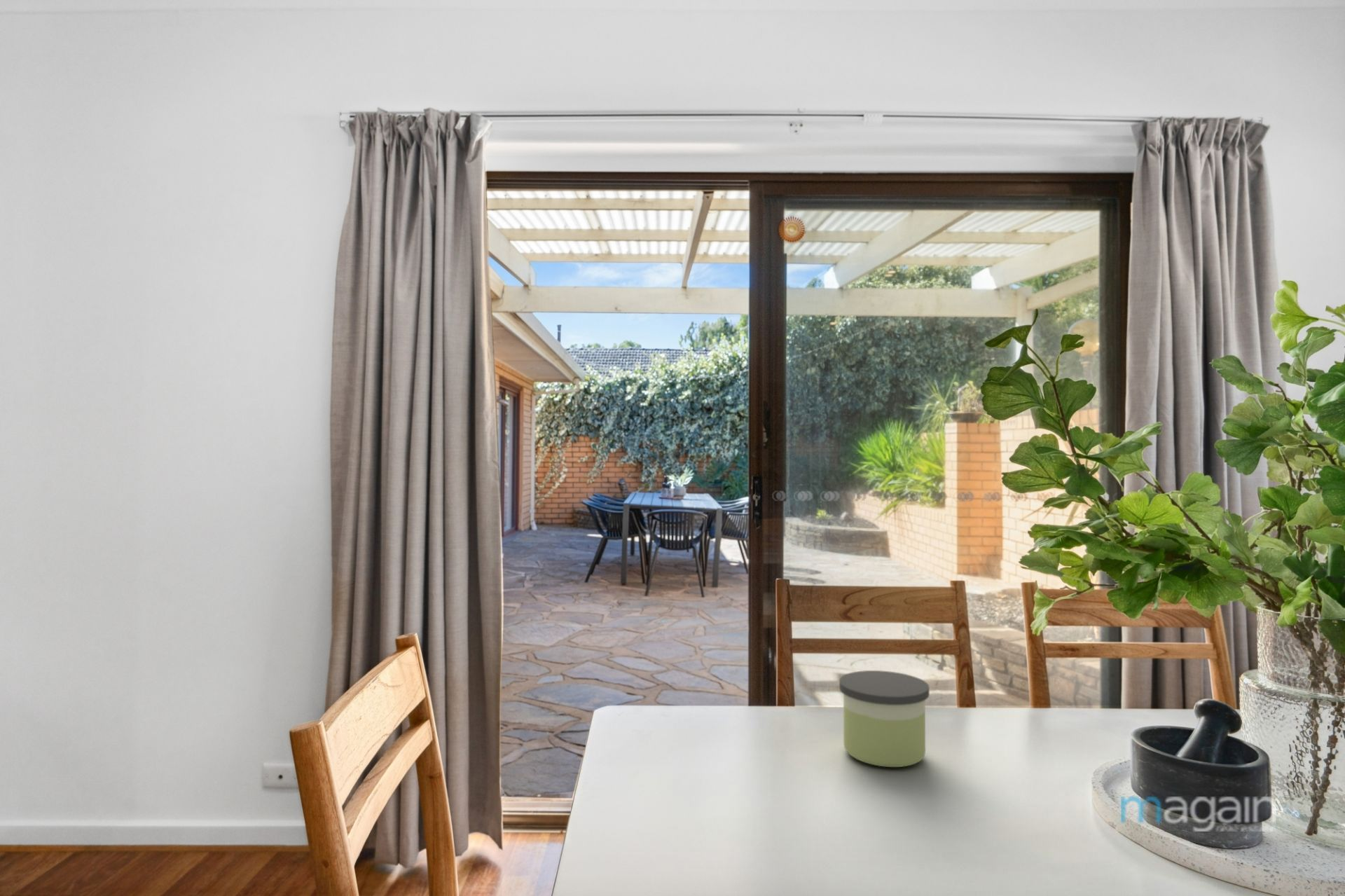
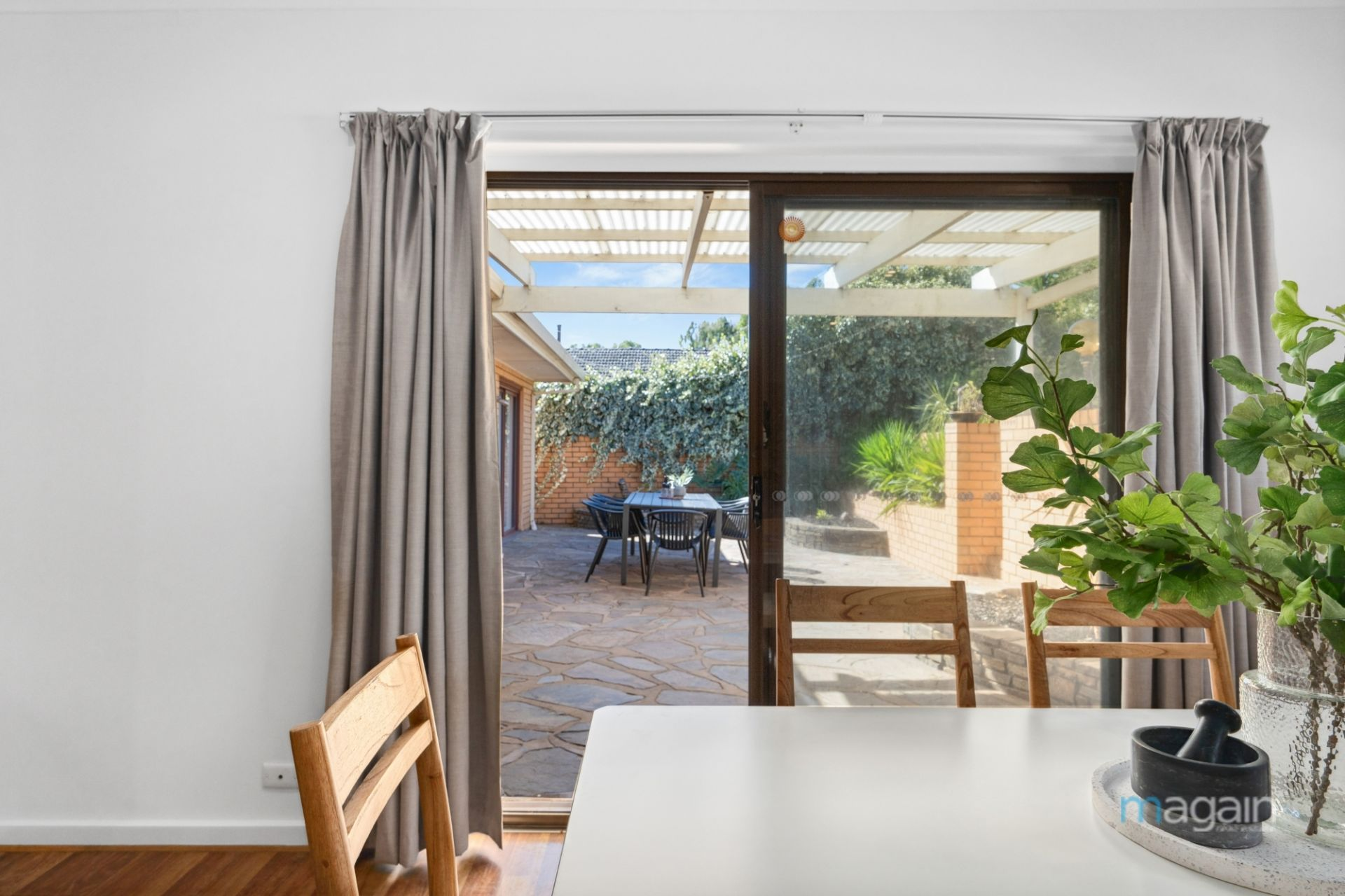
- candle [839,670,930,768]
